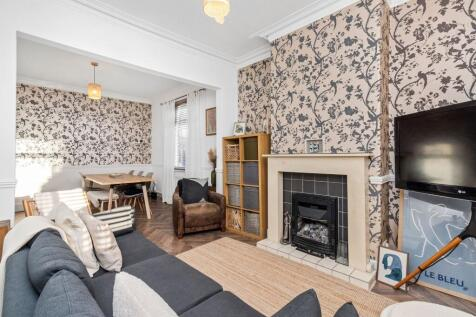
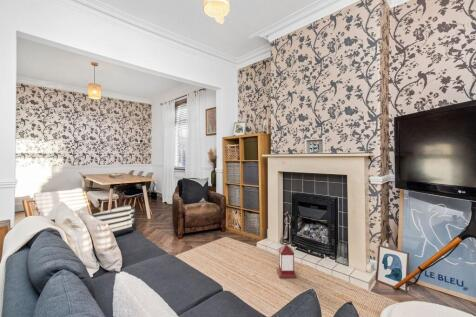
+ lantern [276,239,298,279]
